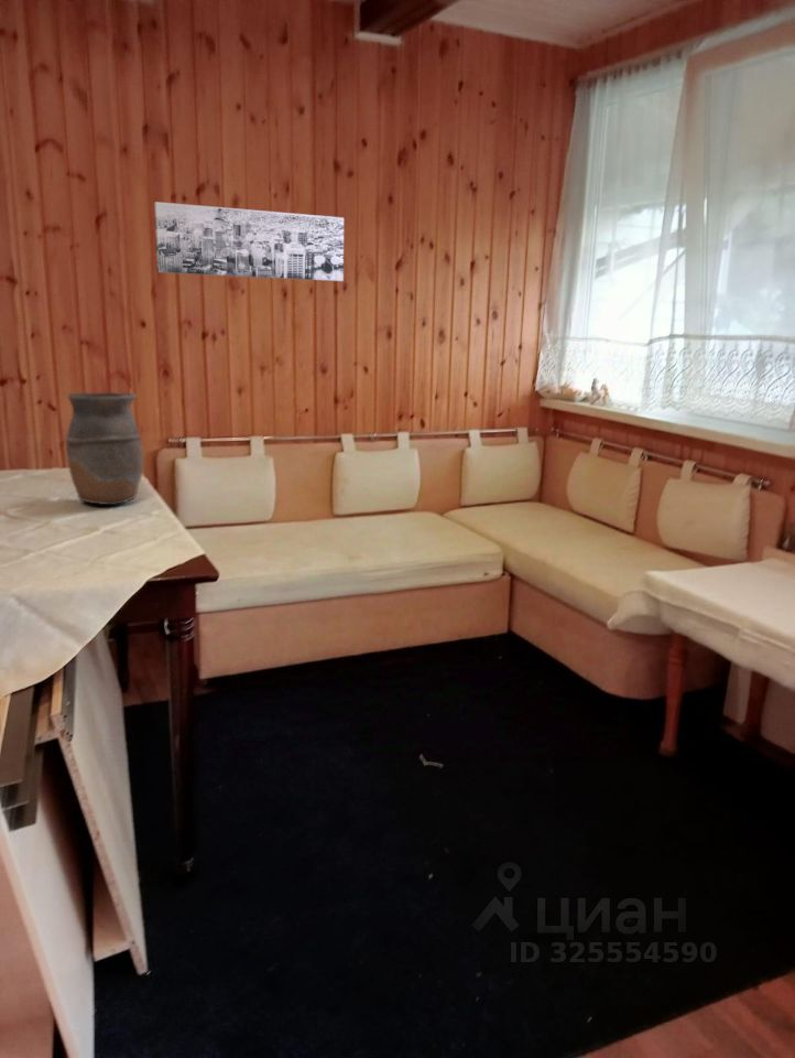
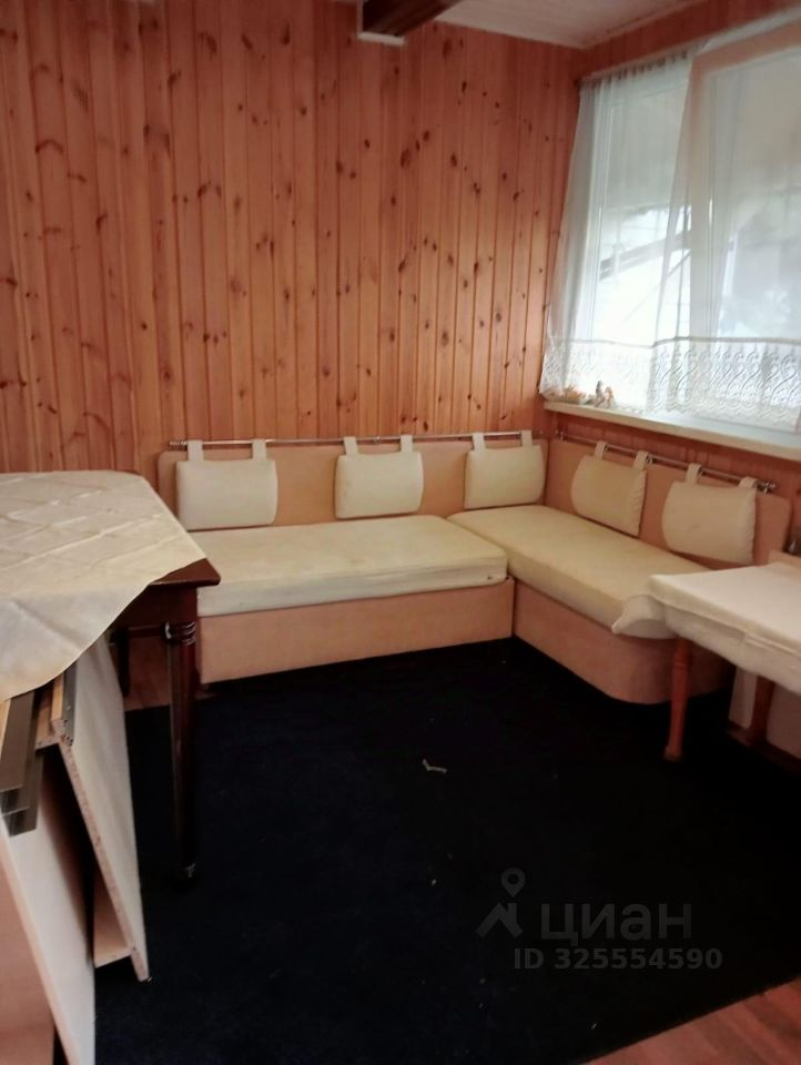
- wall art [153,201,345,282]
- vase [64,391,144,506]
